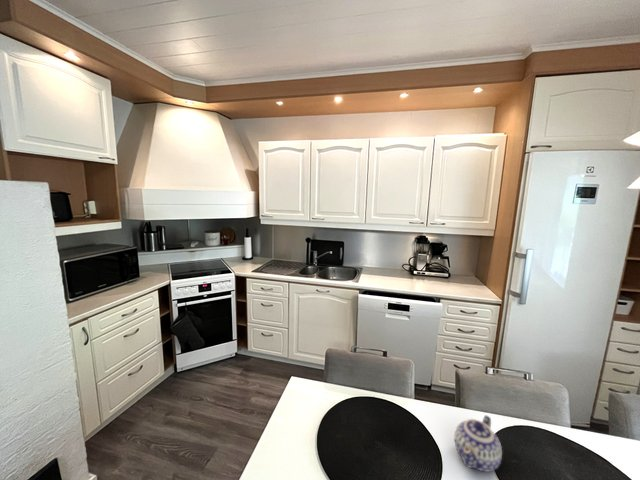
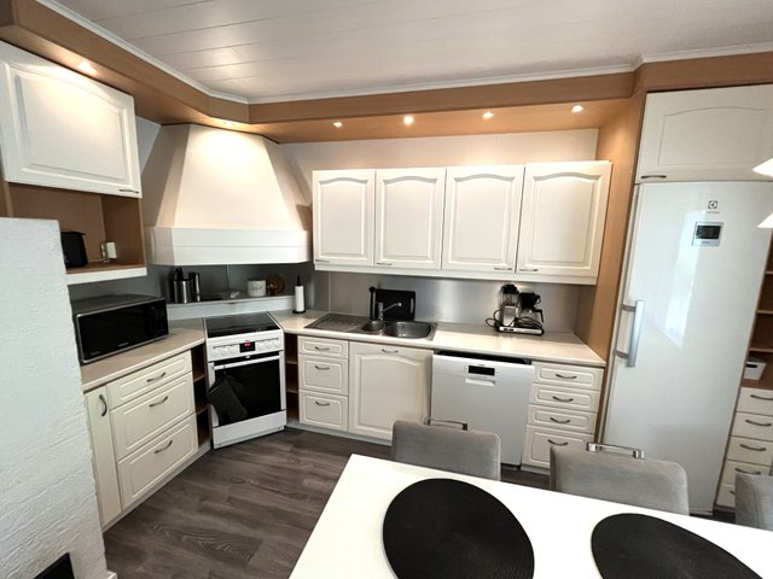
- teapot [453,414,503,473]
